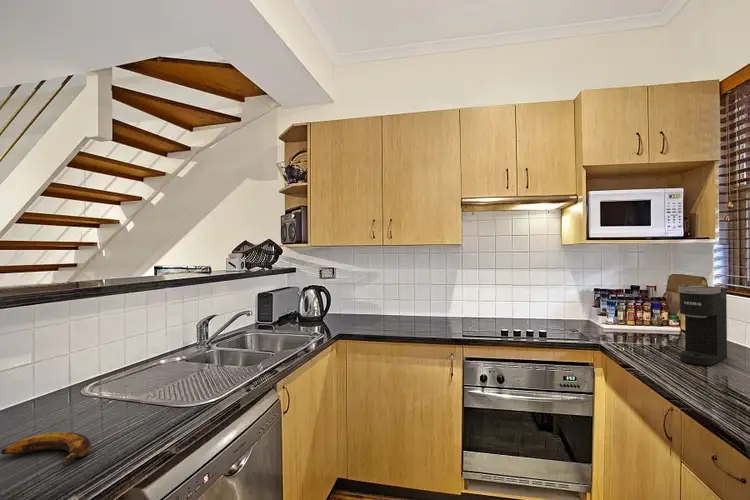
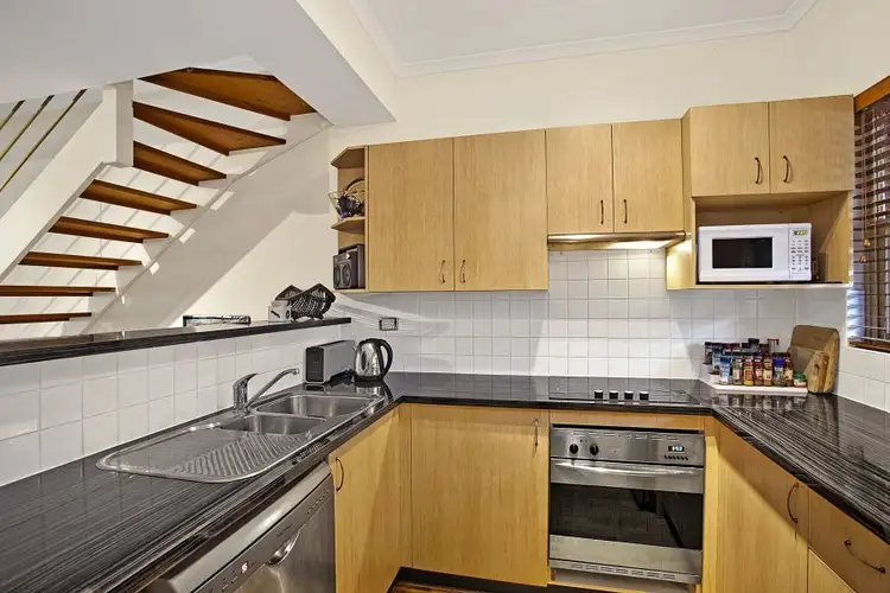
- coffee maker [677,284,728,366]
- banana [0,431,92,467]
